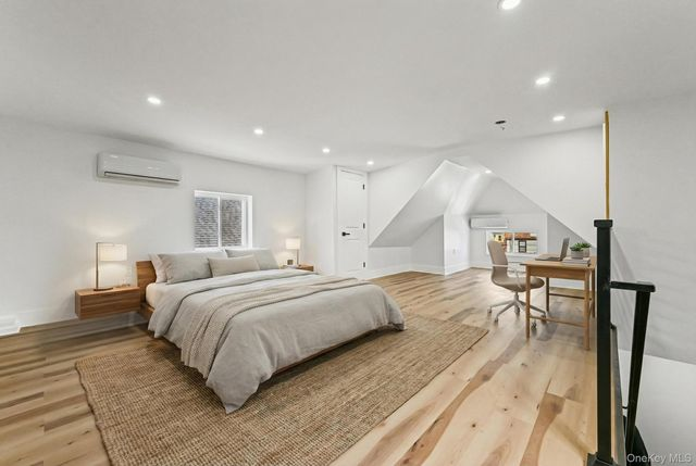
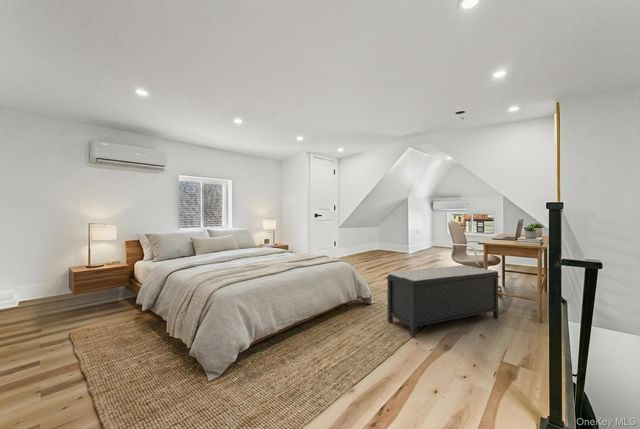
+ bench [385,264,501,338]
